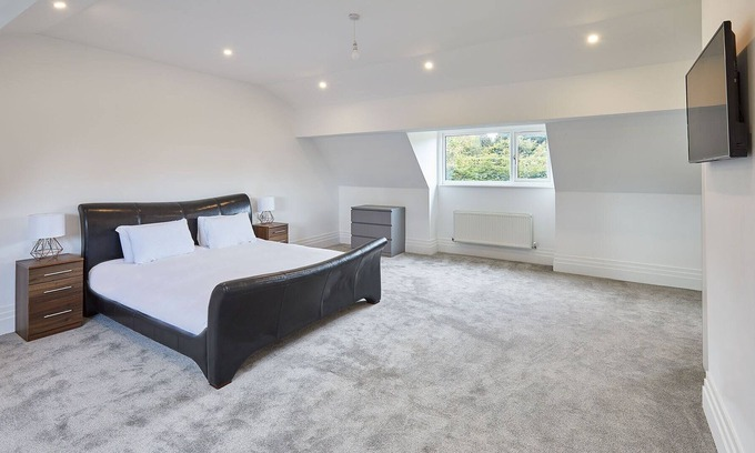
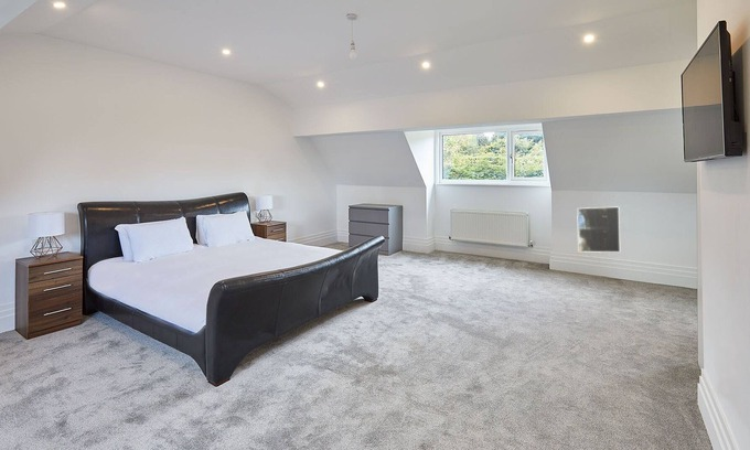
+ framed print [576,205,621,254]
